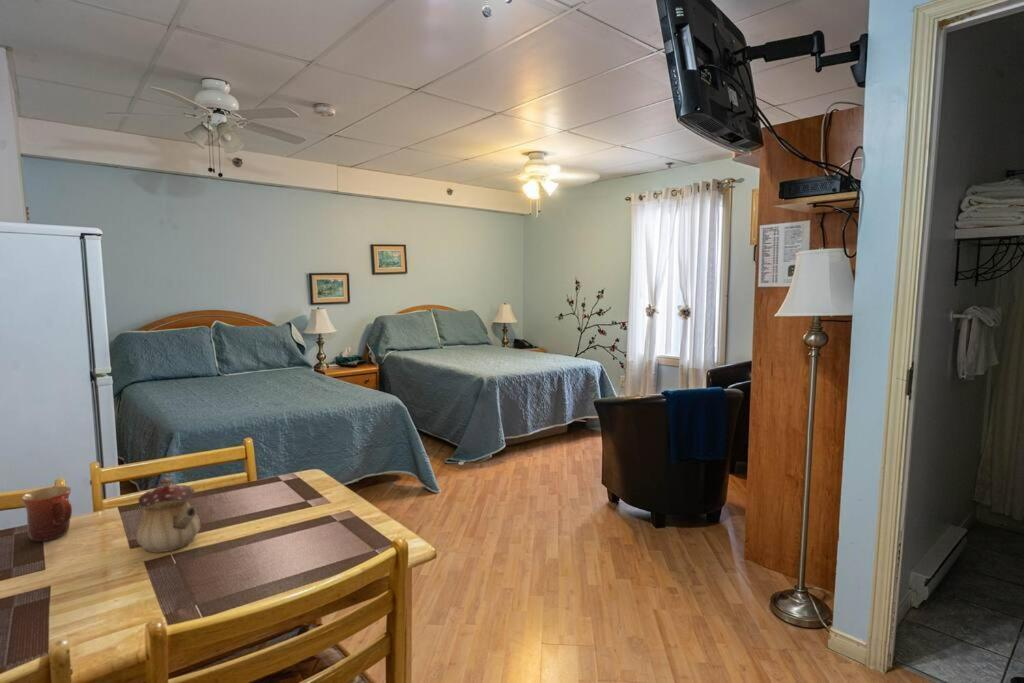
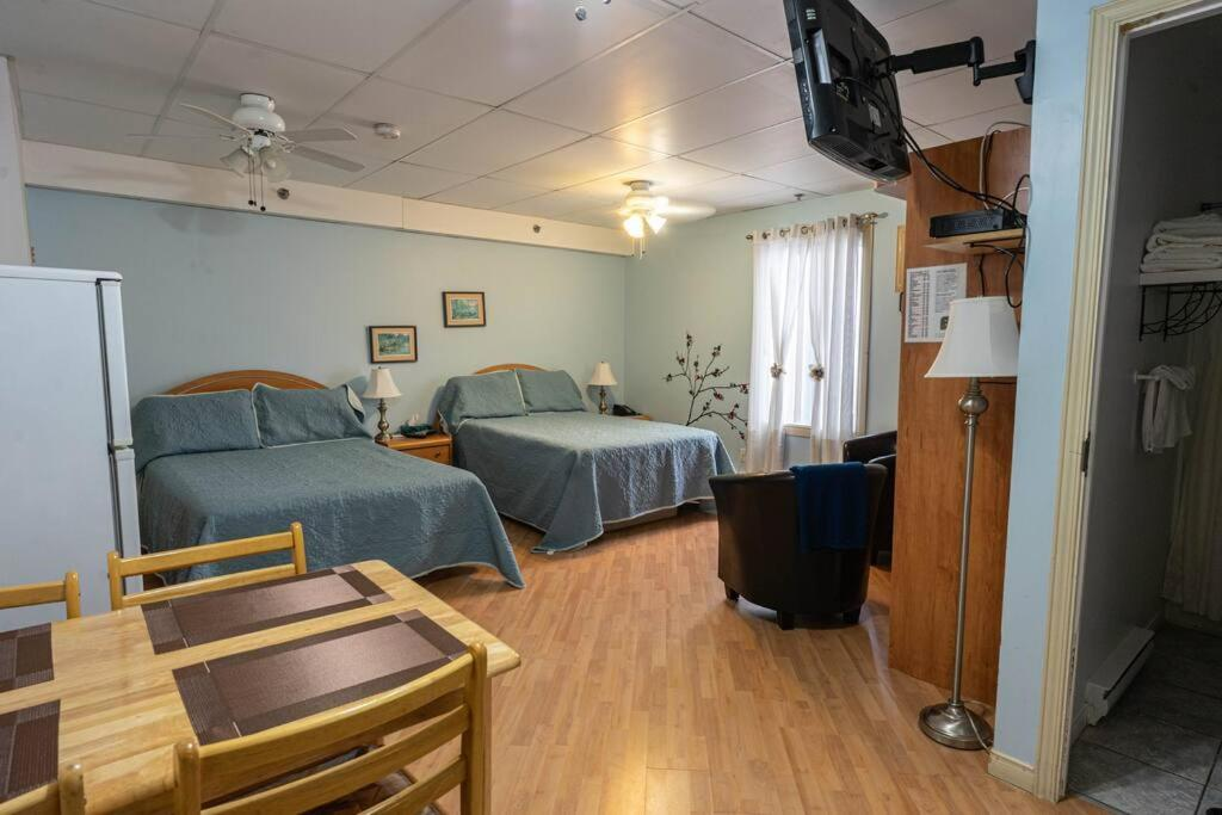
- teapot [135,477,202,554]
- mug [20,485,73,542]
